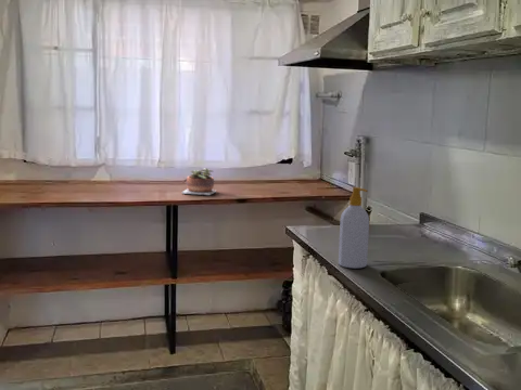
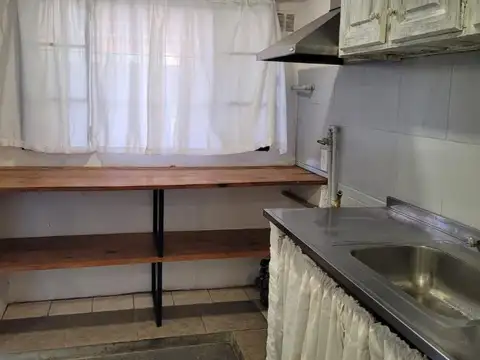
- soap bottle [338,186,370,270]
- succulent plant [181,167,218,196]
